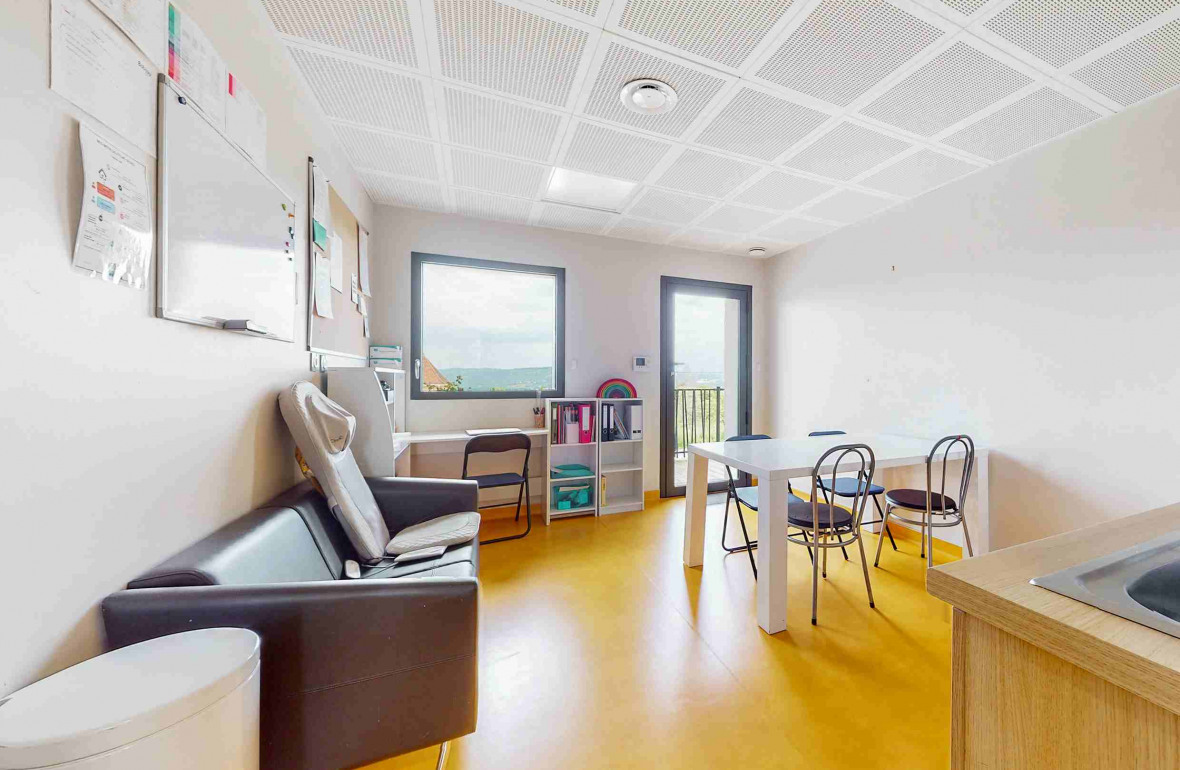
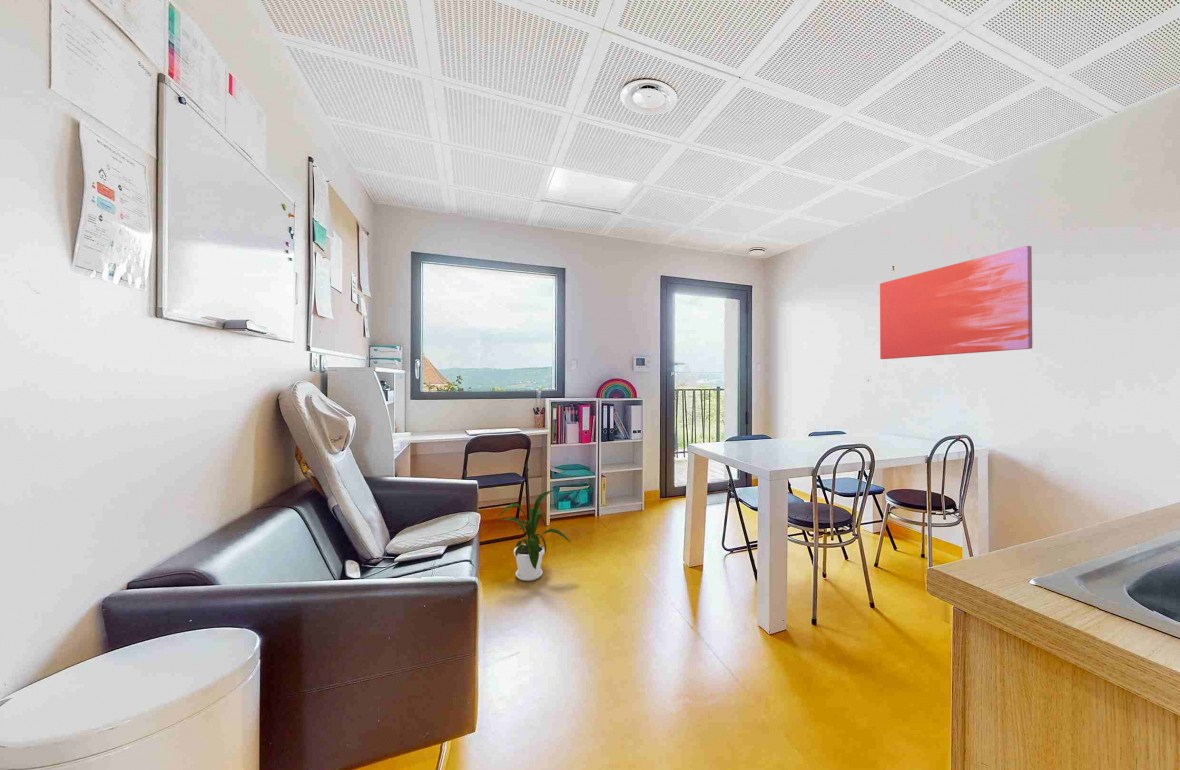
+ house plant [498,490,572,582]
+ wall art [879,245,1033,360]
